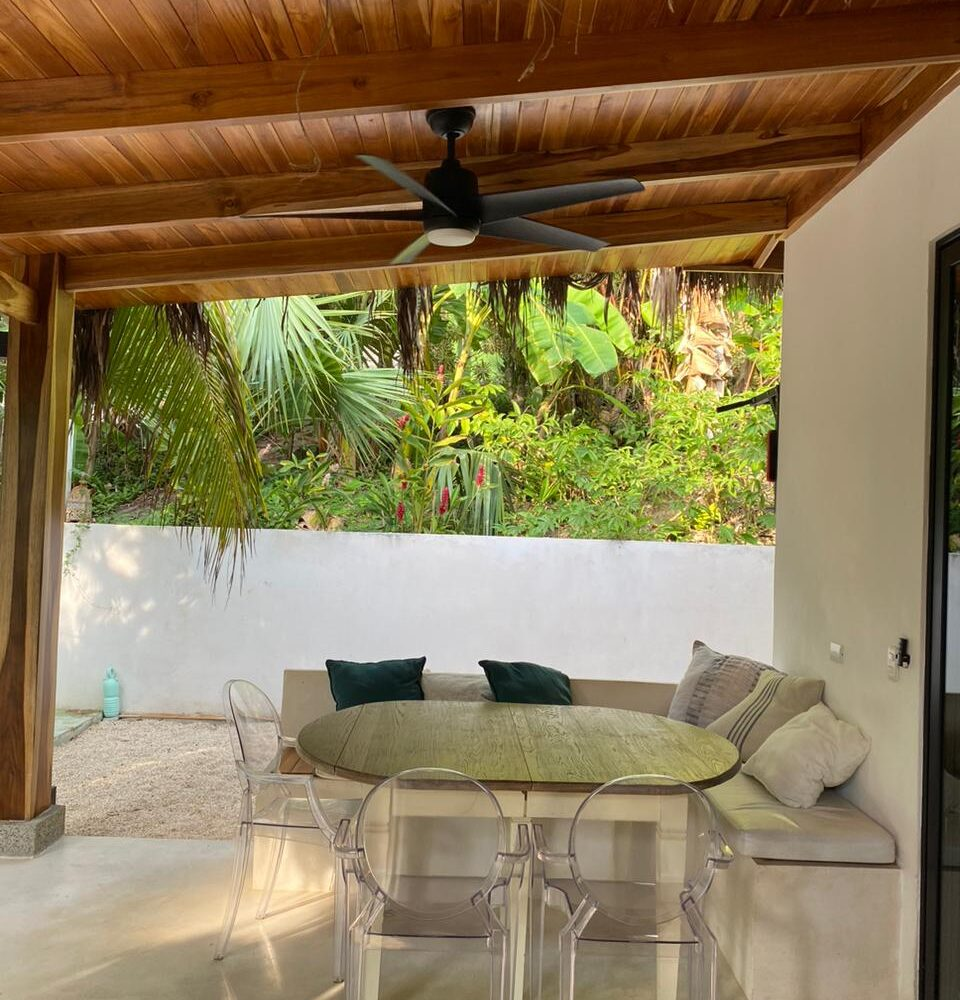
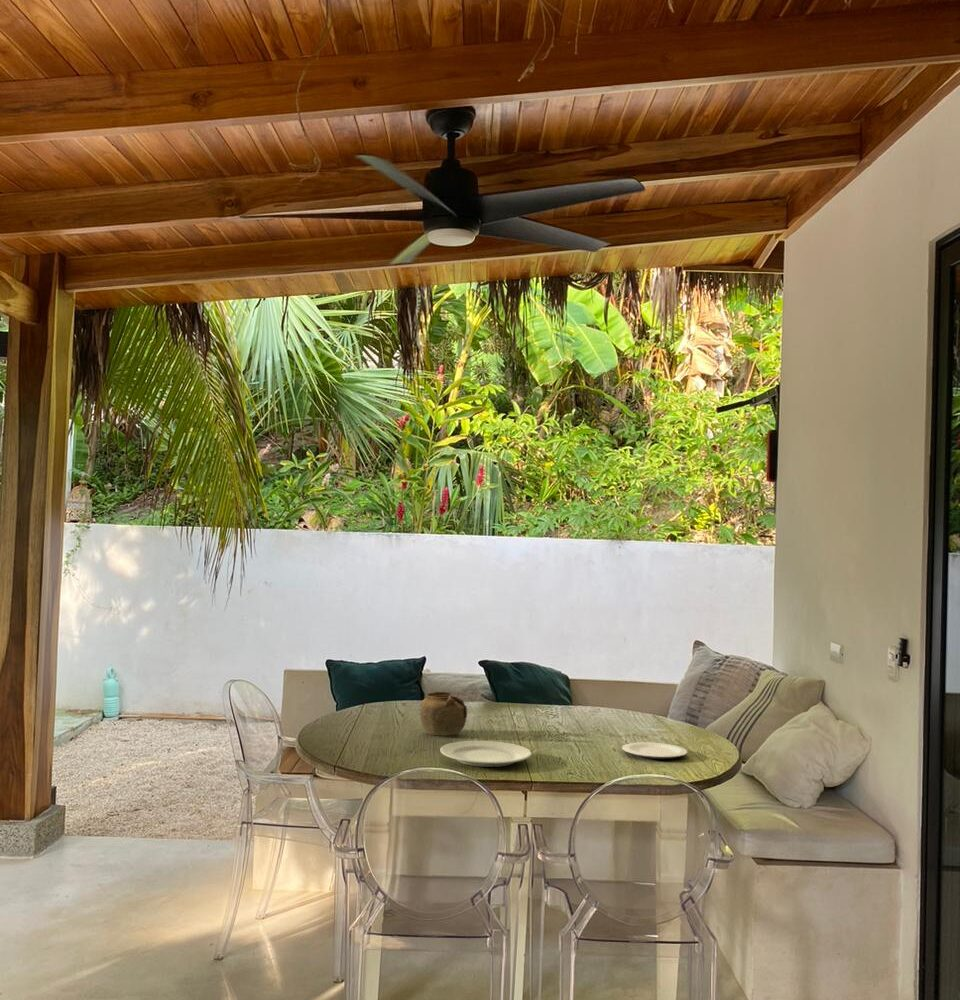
+ teapot [419,690,468,736]
+ chinaware [439,740,533,768]
+ plate [621,741,689,760]
